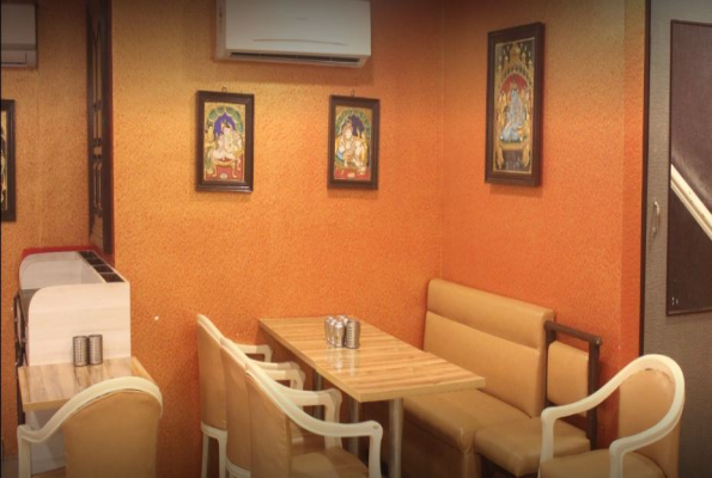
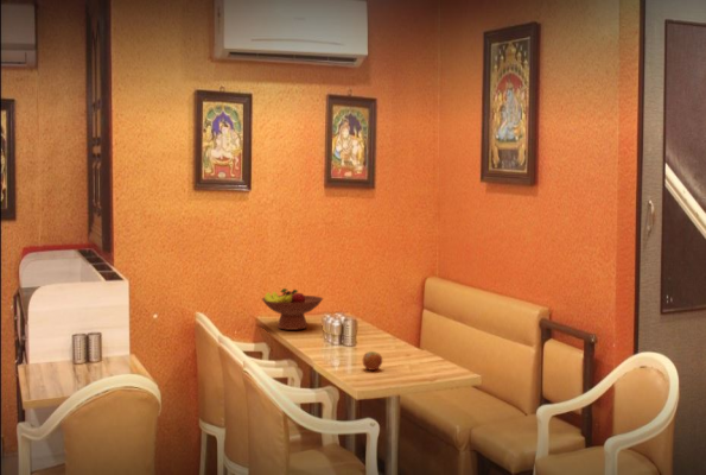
+ apple [362,350,383,372]
+ fruit bowl [261,287,324,331]
